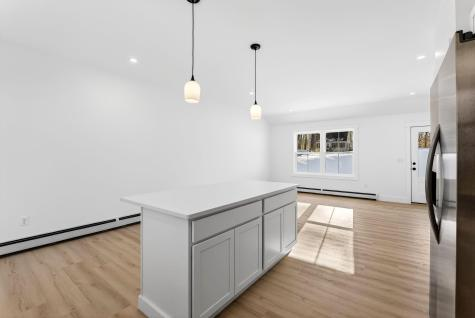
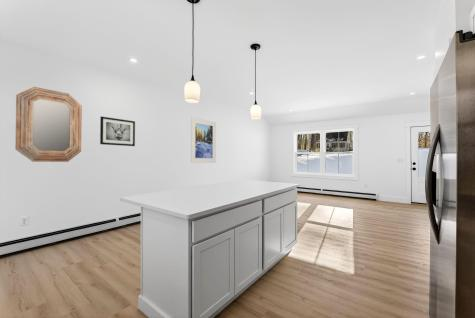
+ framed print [190,116,217,164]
+ wall art [99,115,136,147]
+ home mirror [14,86,83,163]
